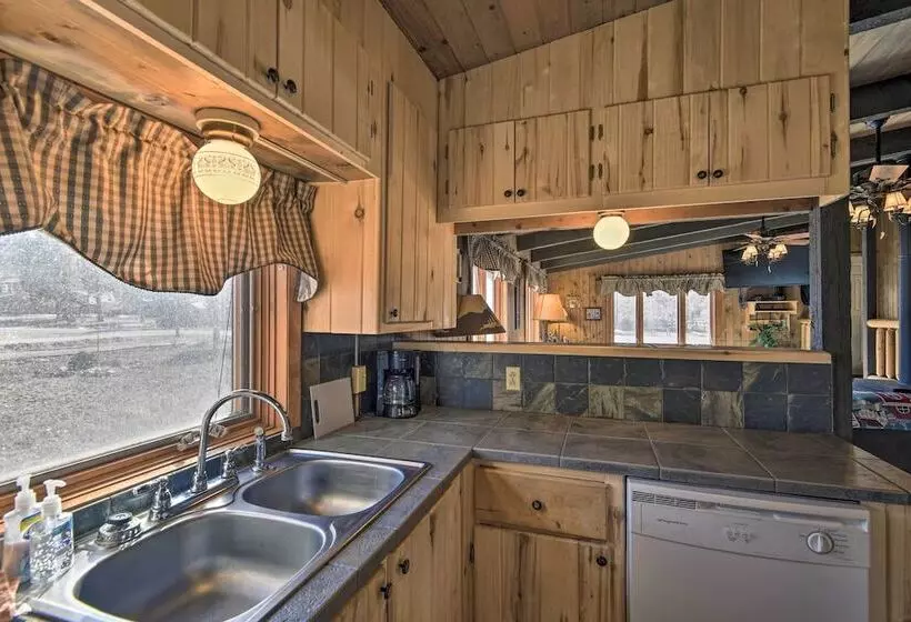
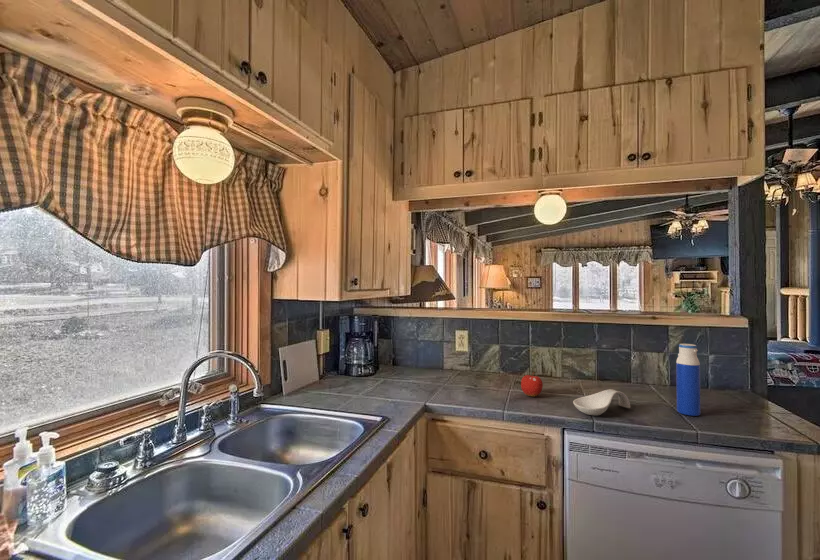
+ spoon rest [572,388,631,416]
+ water bottle [675,343,702,417]
+ fruit [520,371,544,397]
